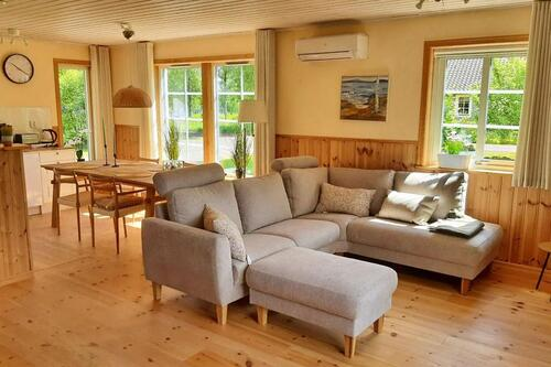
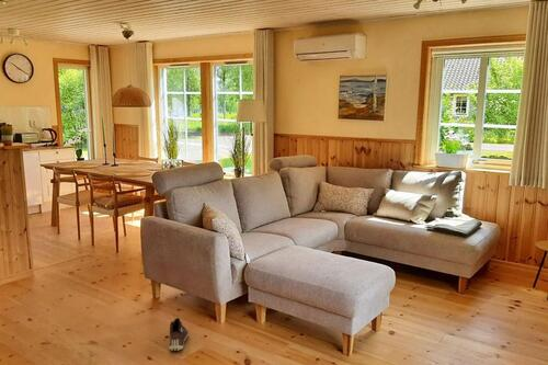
+ sneaker [168,317,190,352]
